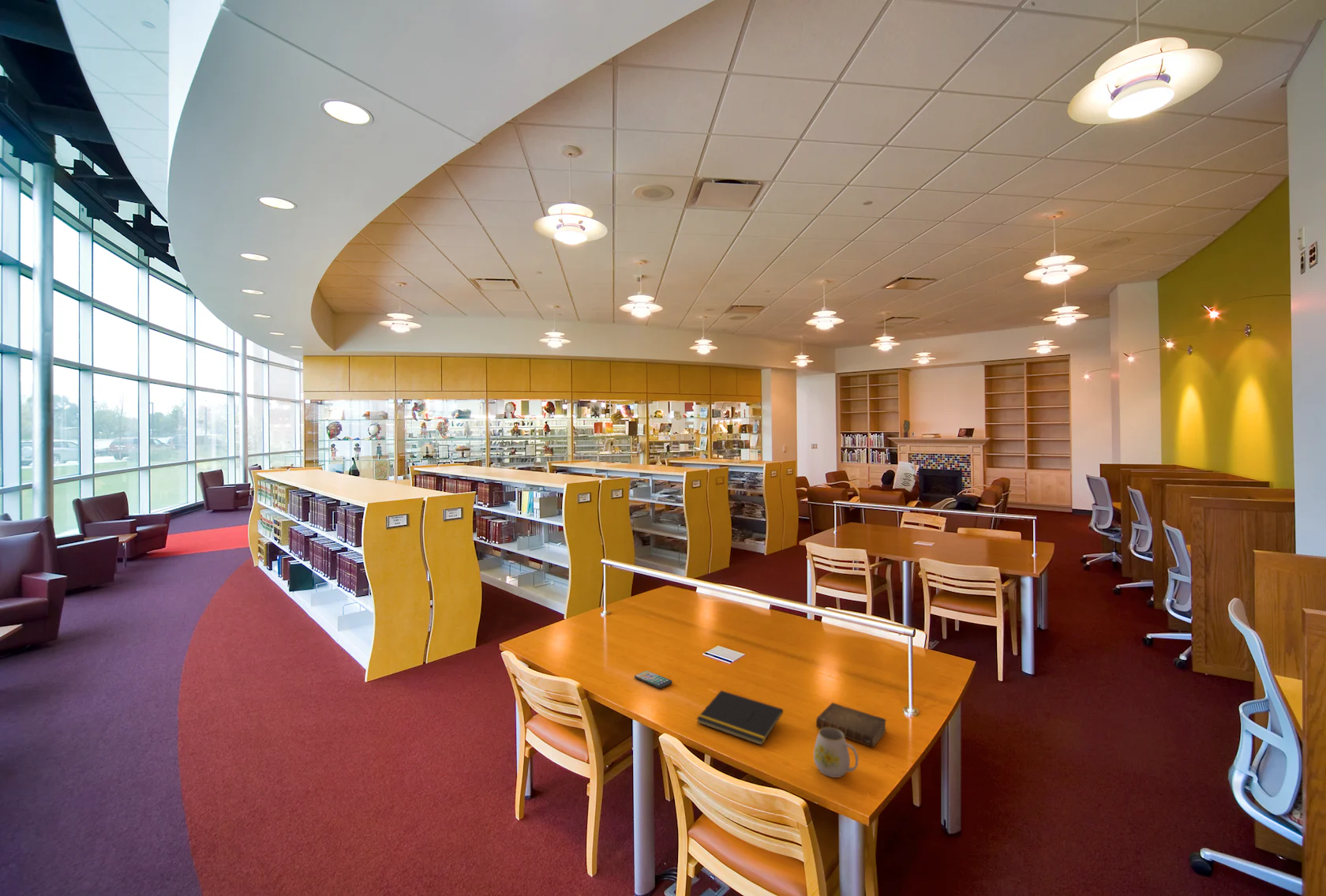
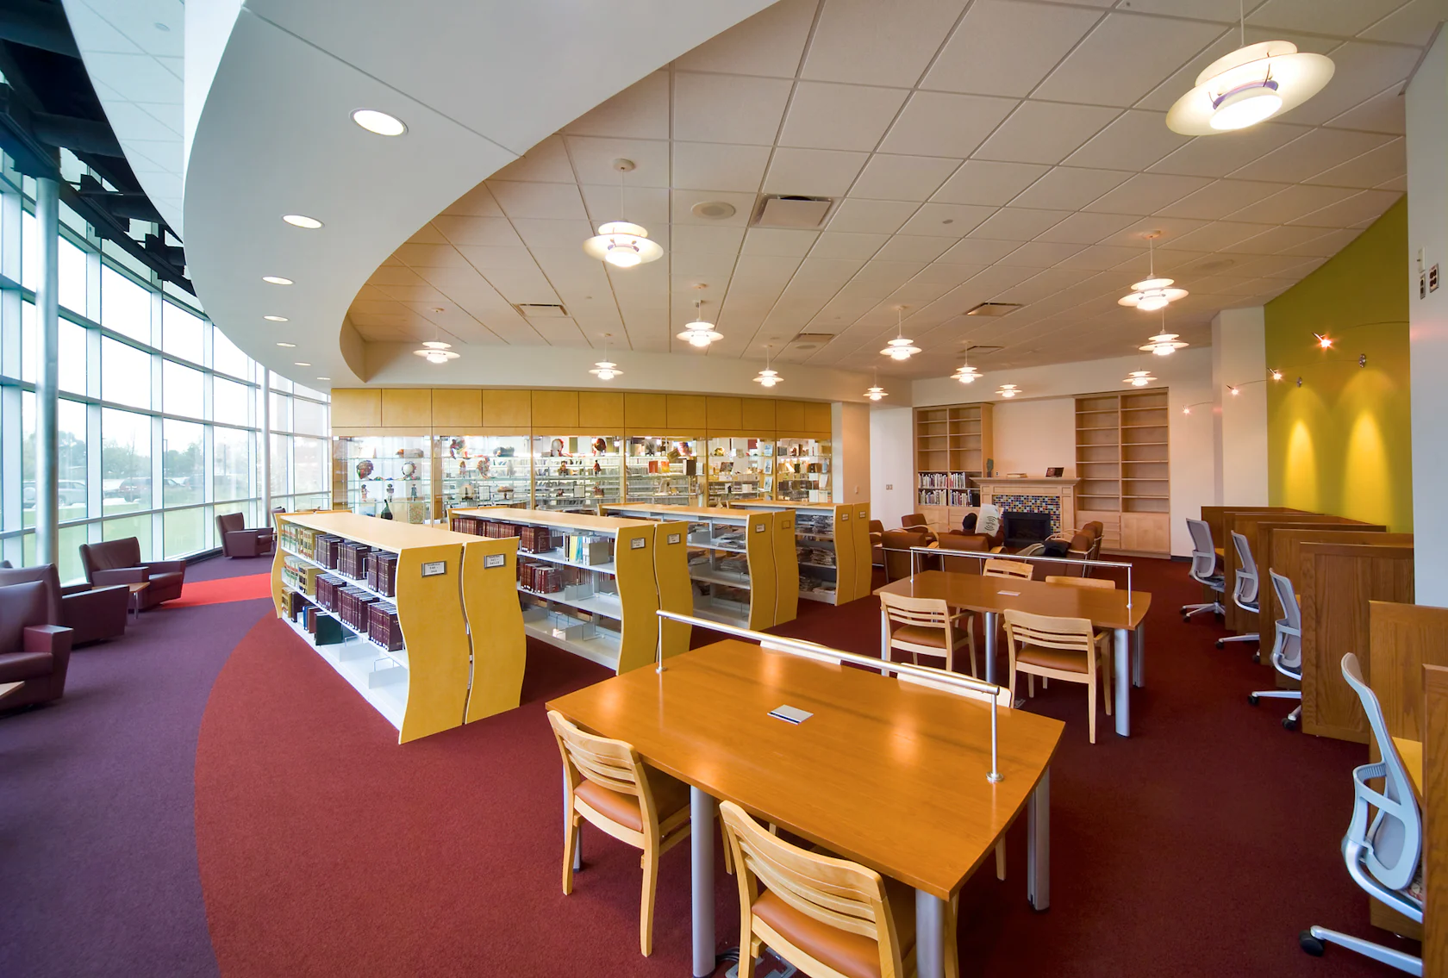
- book [815,702,887,748]
- mug [813,727,859,778]
- notepad [696,689,784,746]
- smartphone [634,670,673,689]
